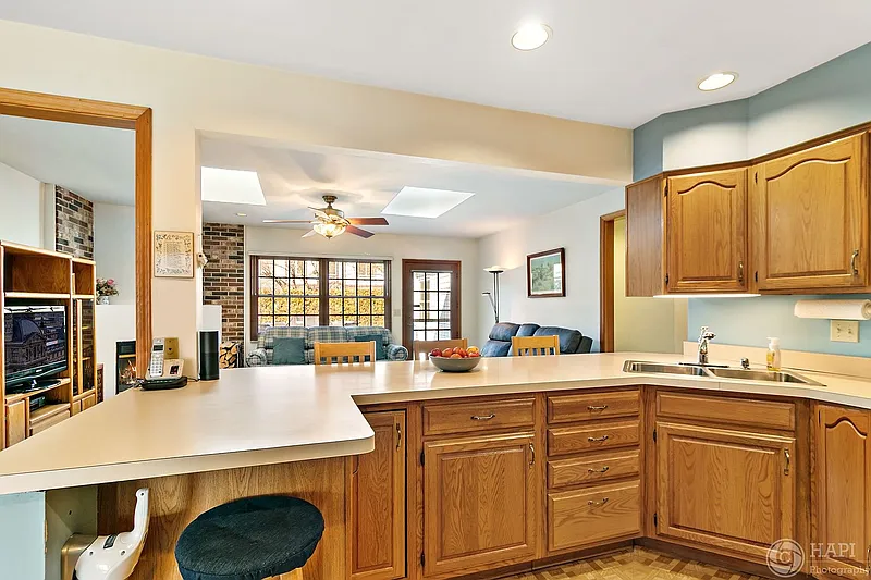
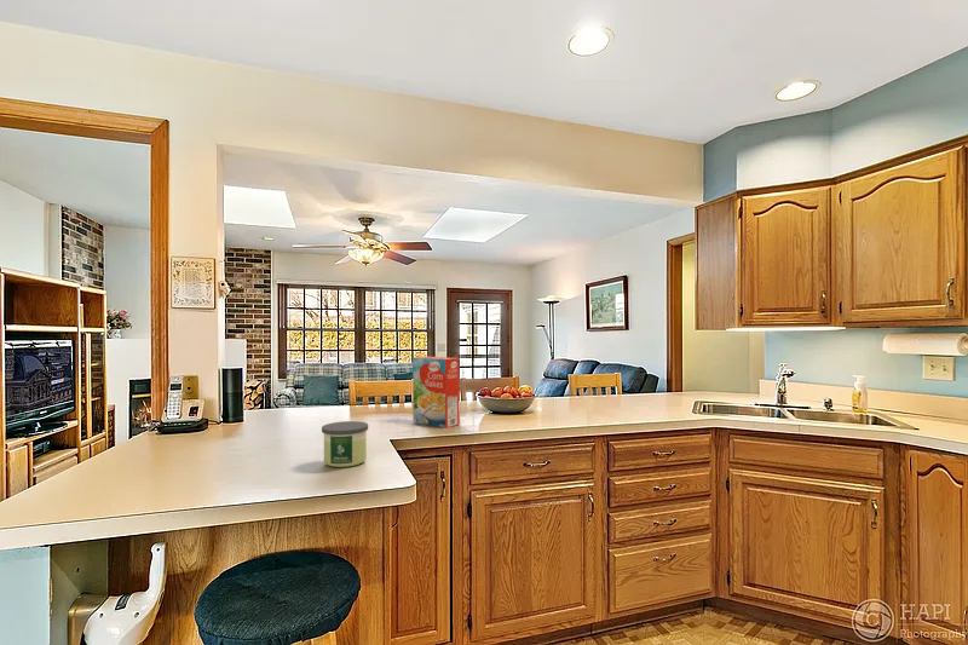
+ cereal box [411,356,461,430]
+ candle [321,420,369,468]
